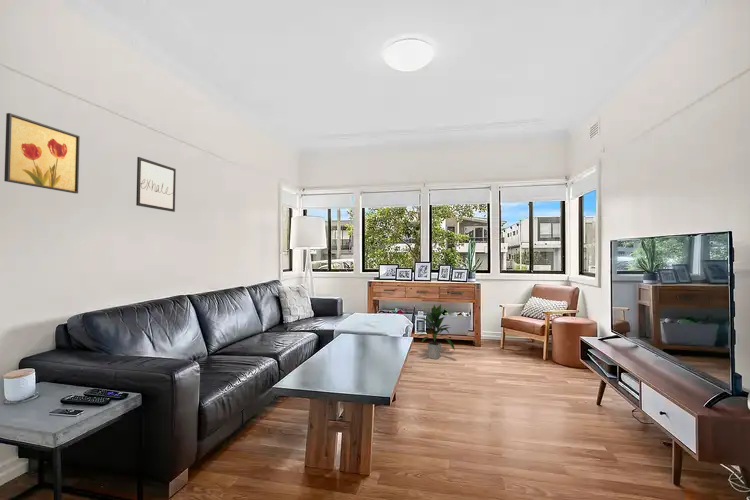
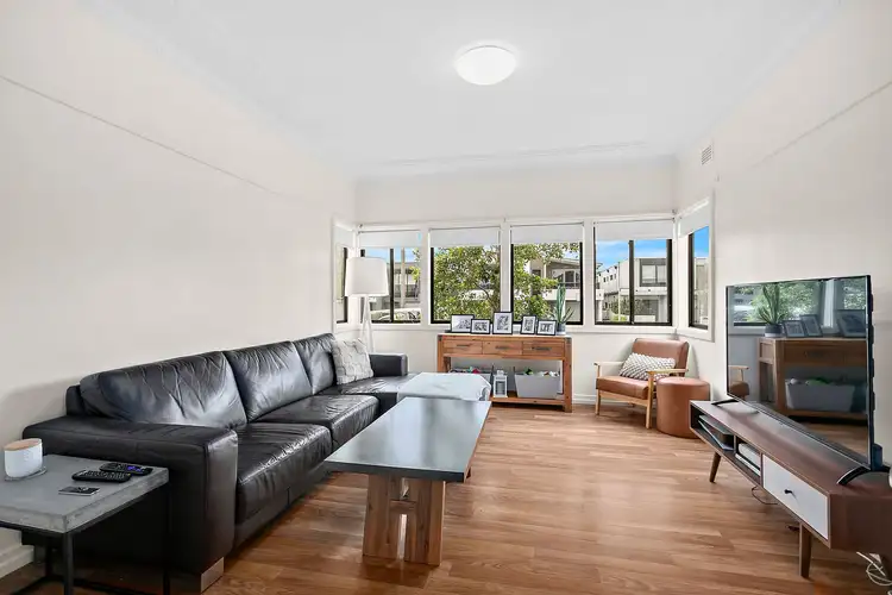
- wall art [3,112,81,194]
- indoor plant [416,304,456,360]
- wall art [135,156,177,213]
